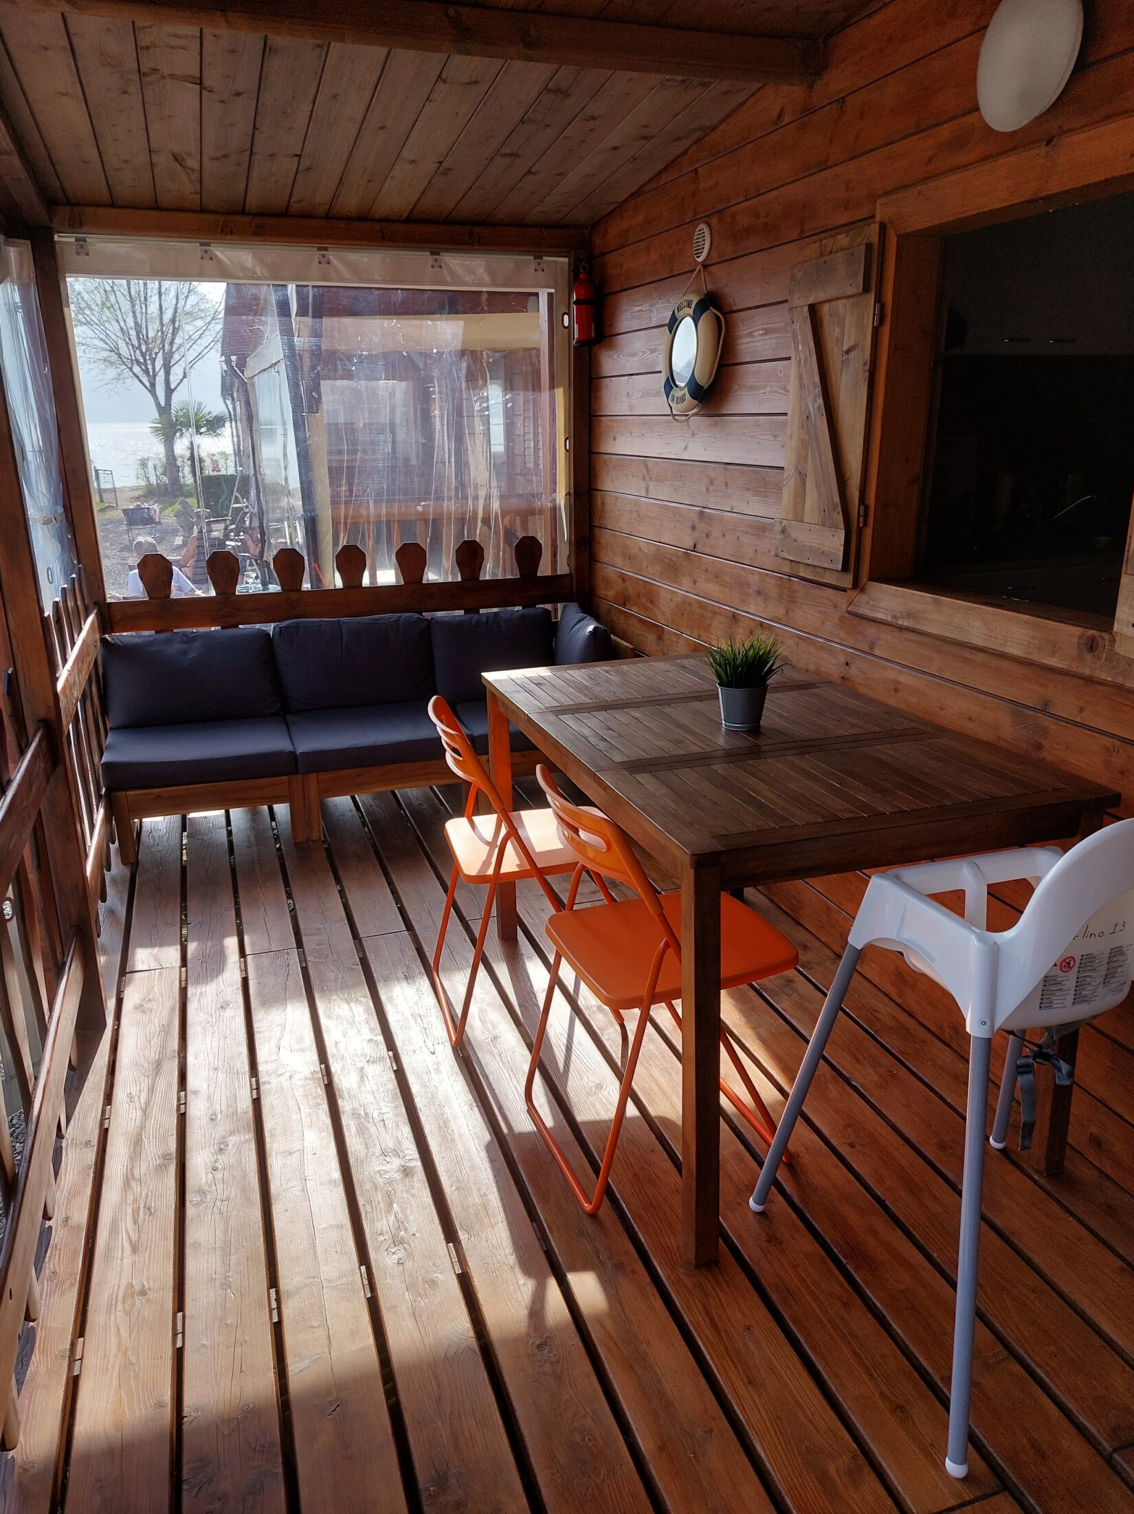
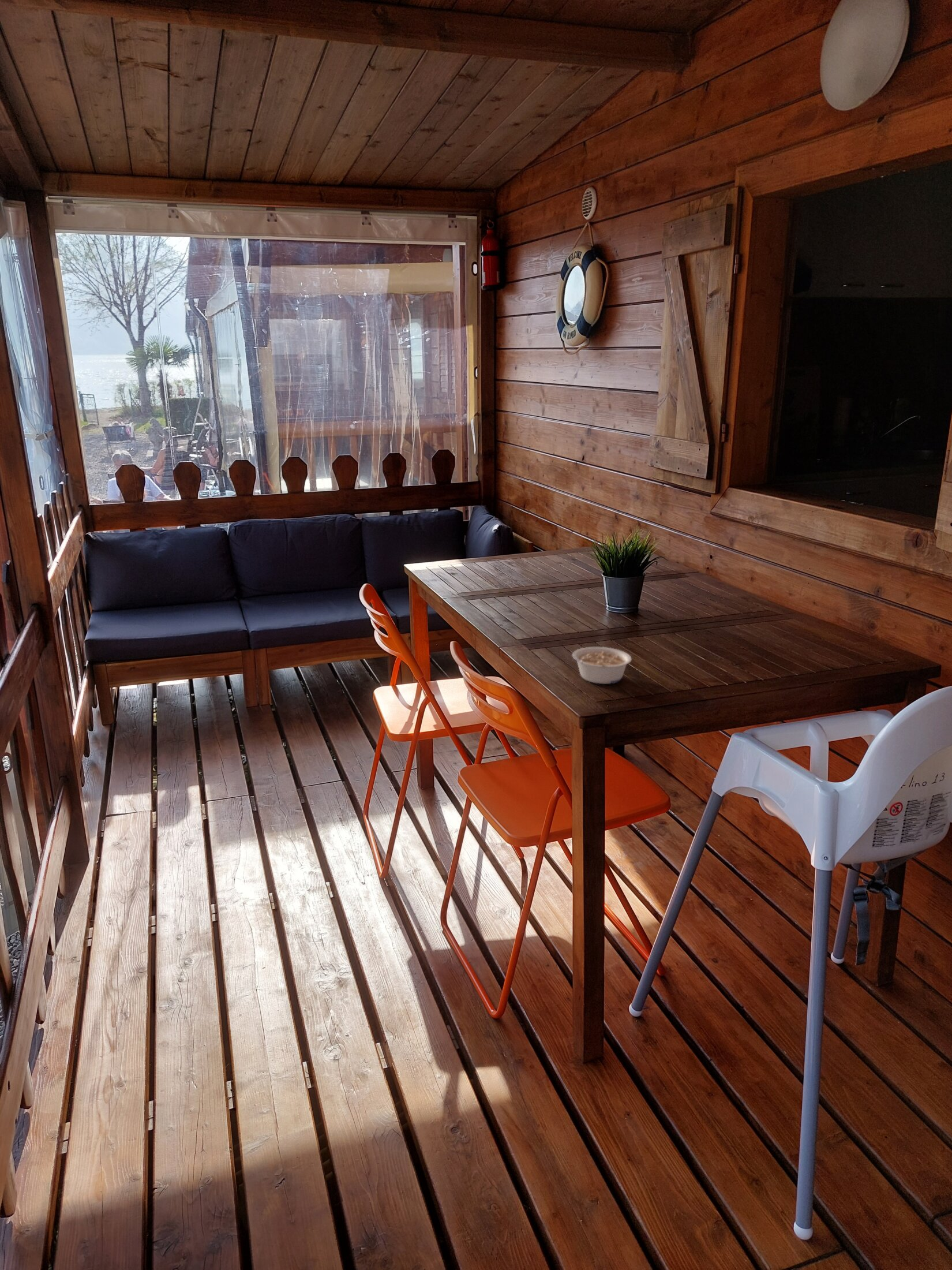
+ legume [572,646,632,685]
